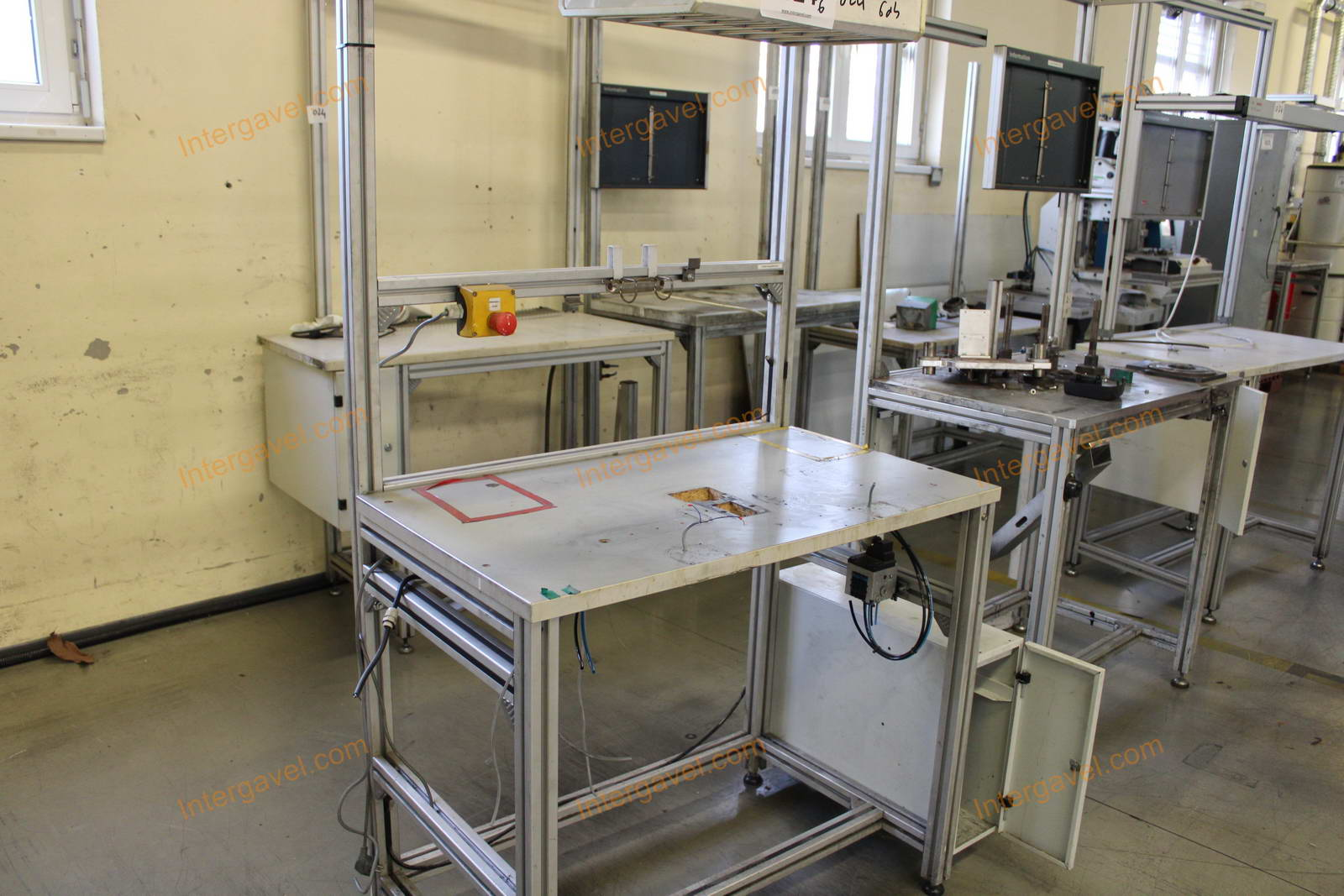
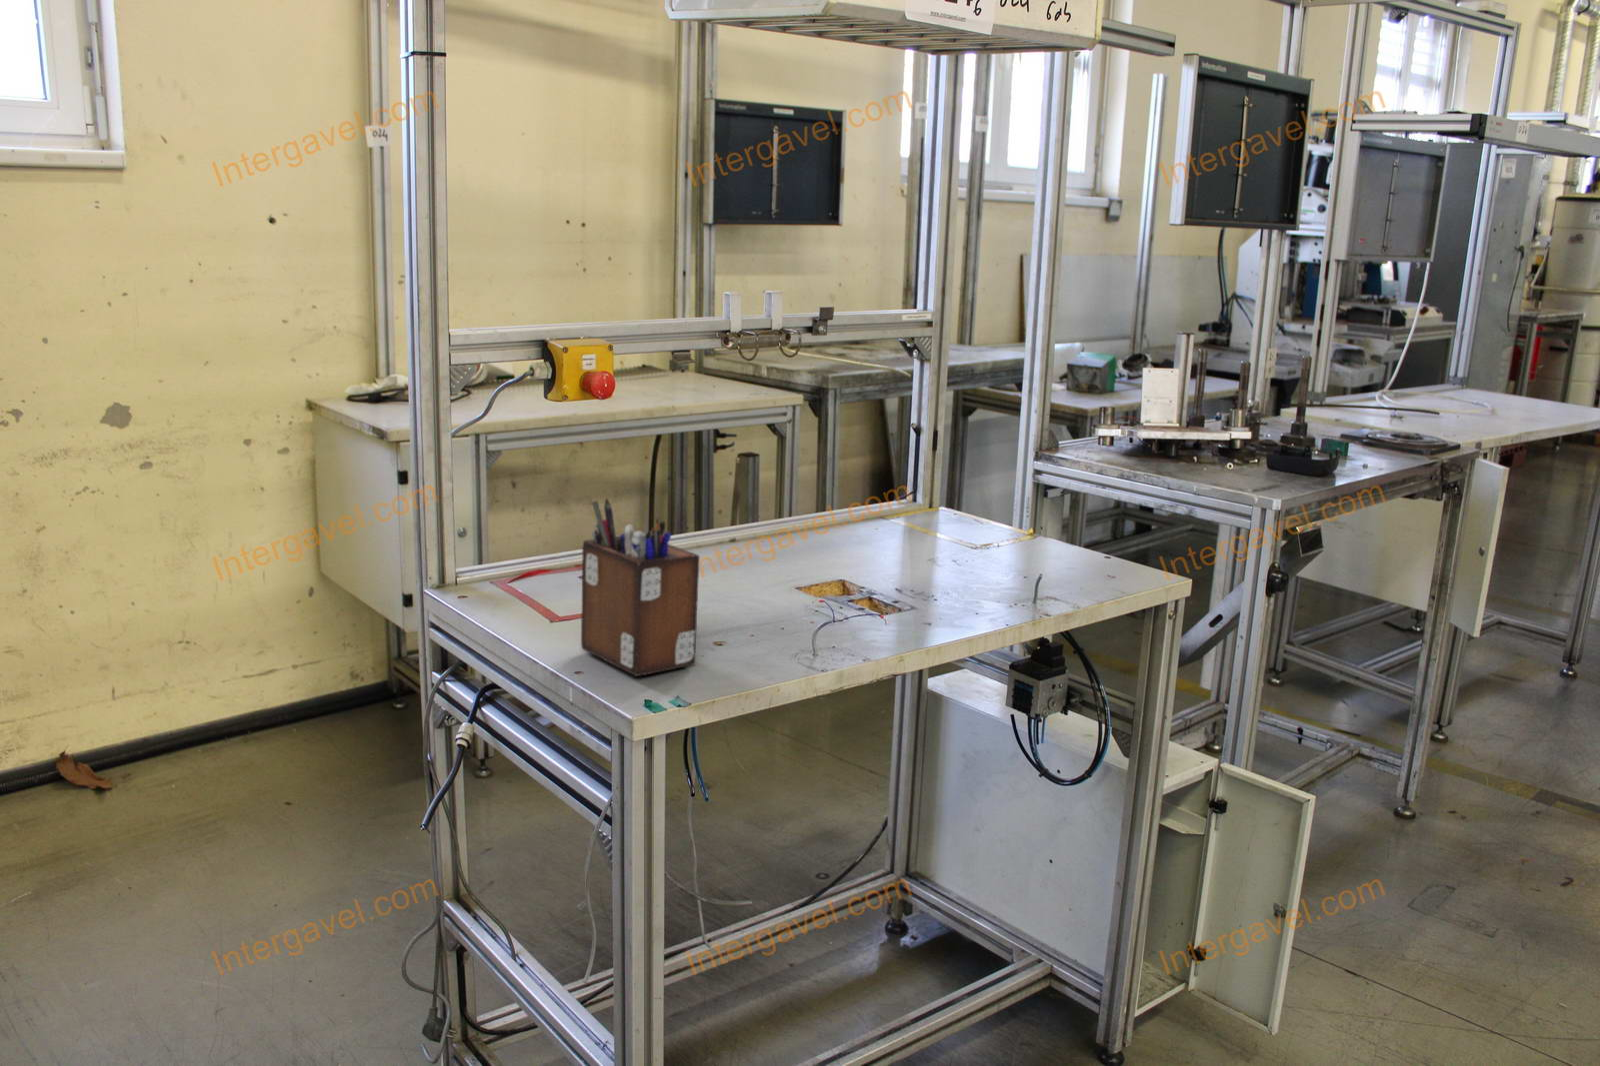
+ desk organizer [580,496,700,677]
